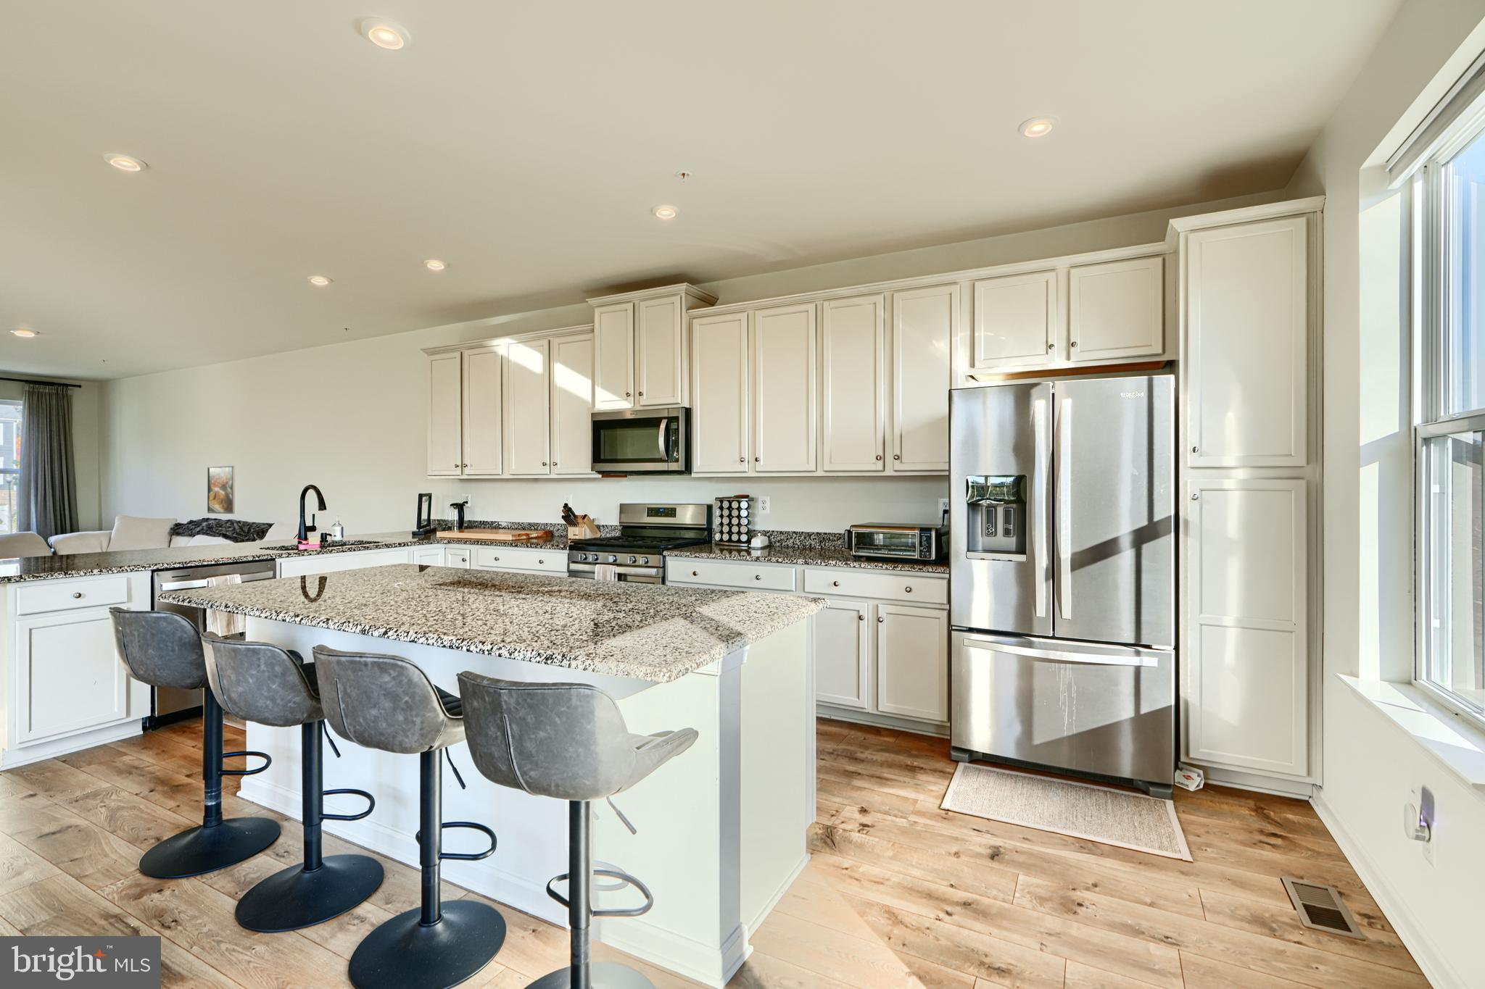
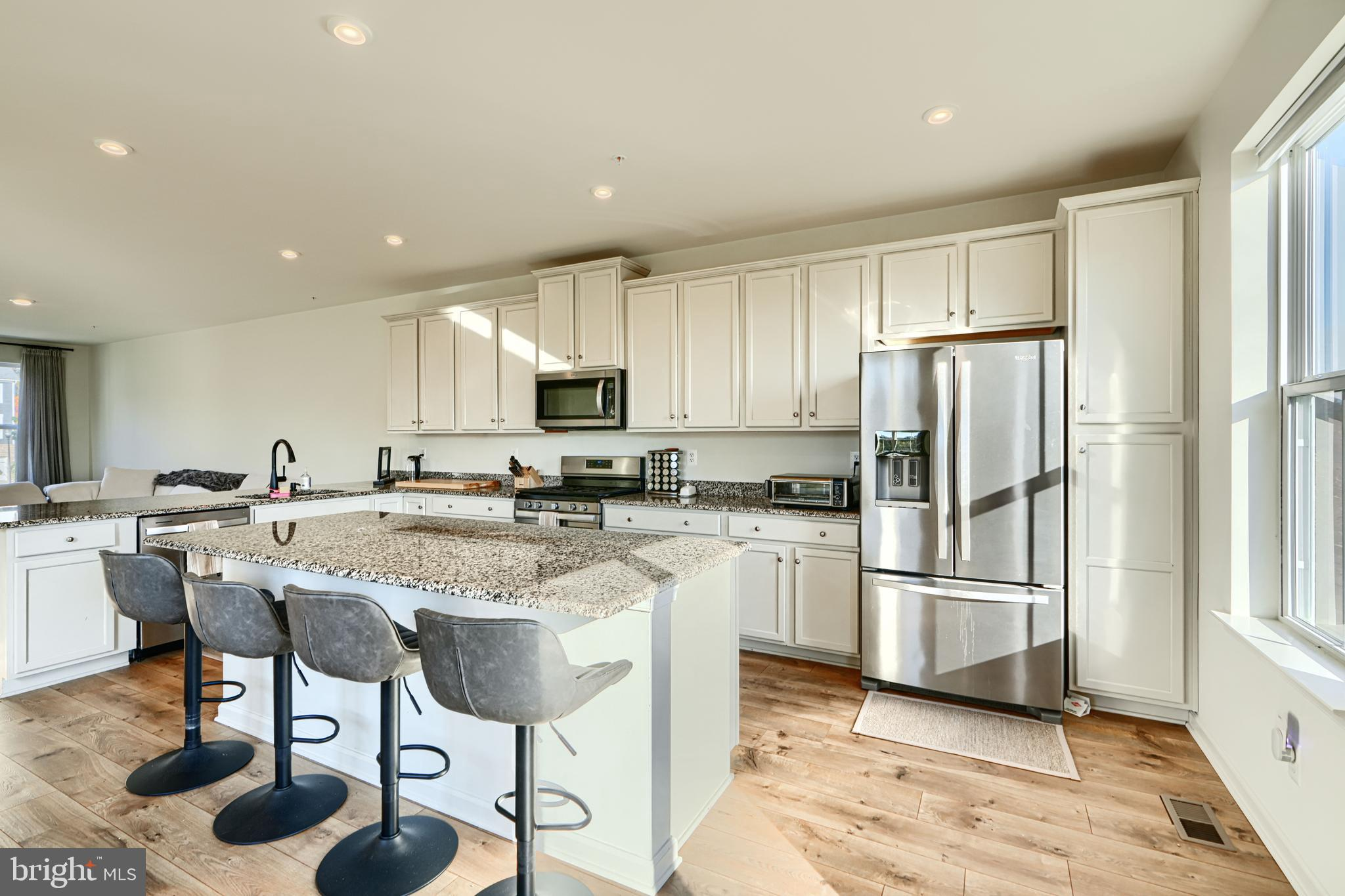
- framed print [206,465,235,514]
